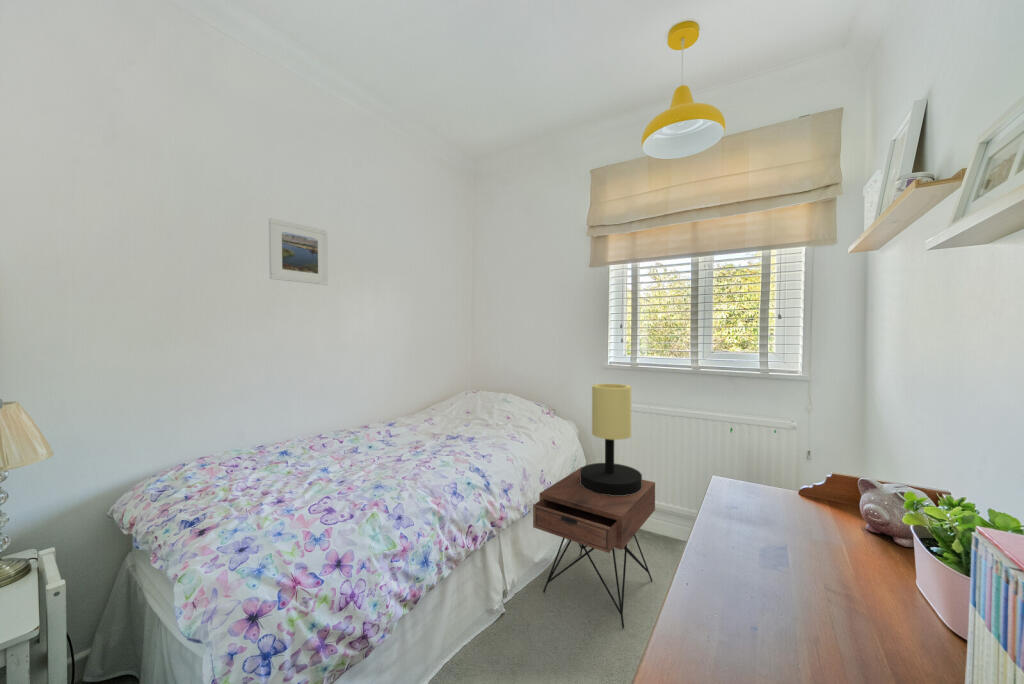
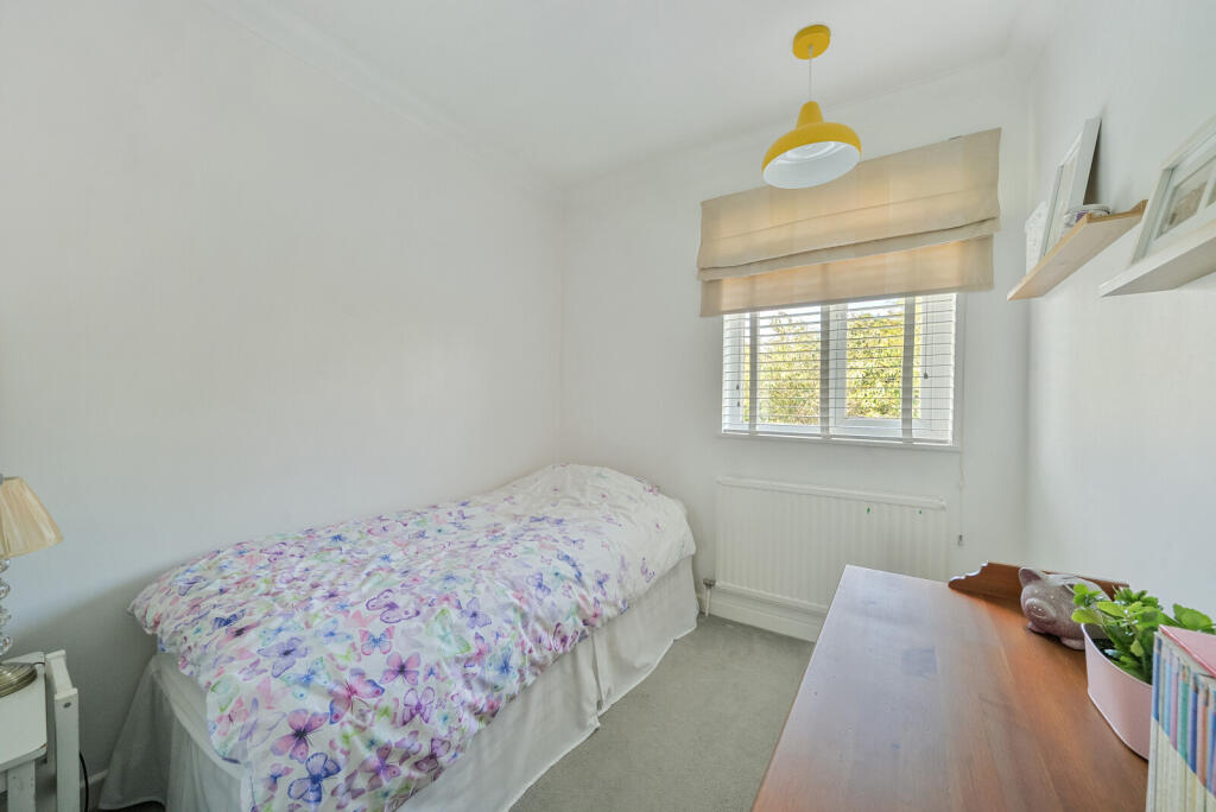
- table lamp [580,383,643,496]
- nightstand [532,466,656,629]
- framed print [268,217,329,286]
